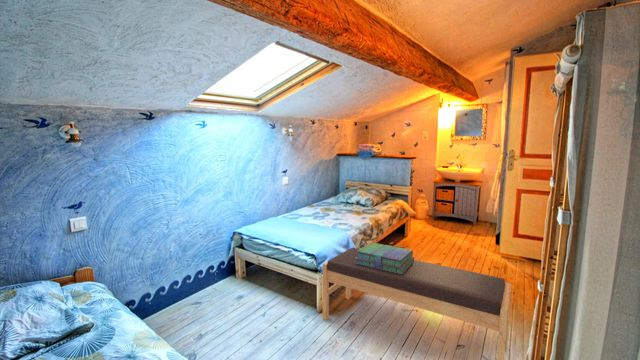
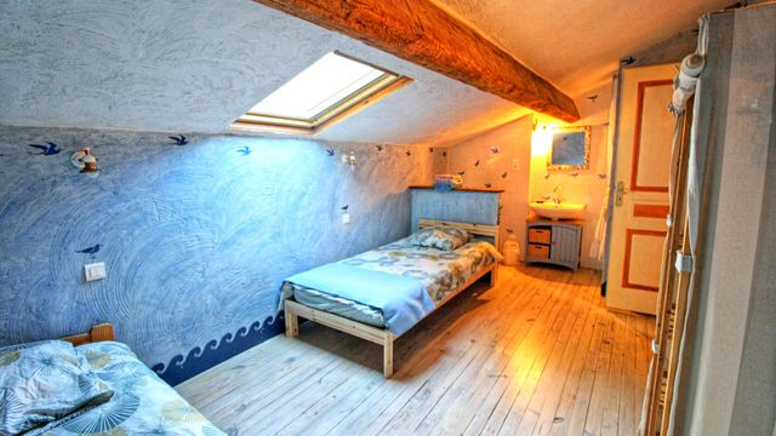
- bench [322,247,512,360]
- stack of books [355,241,415,274]
